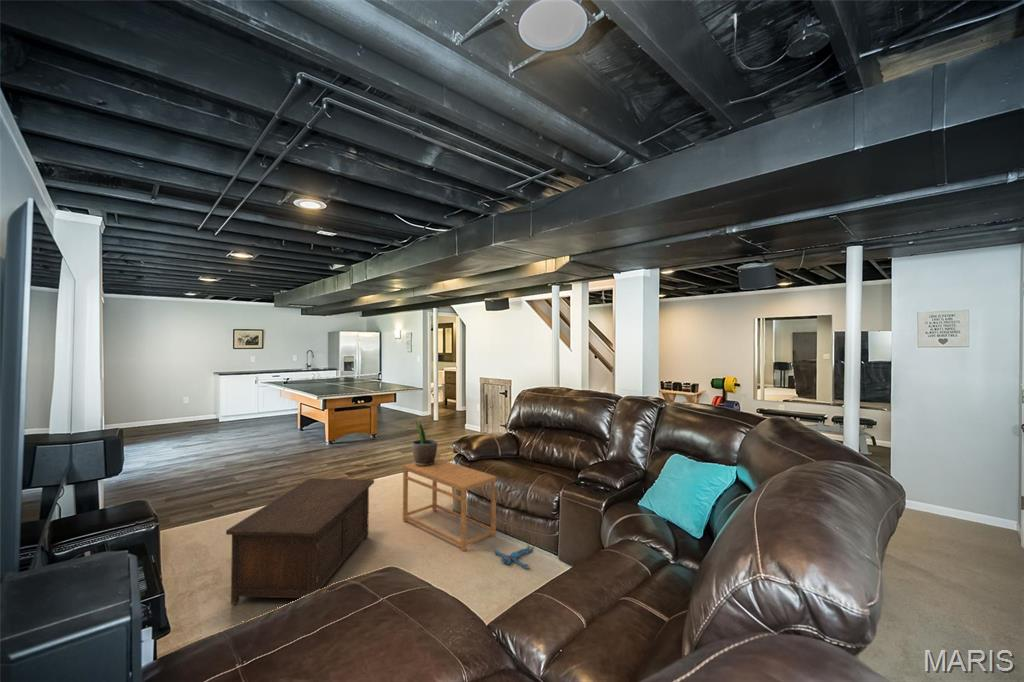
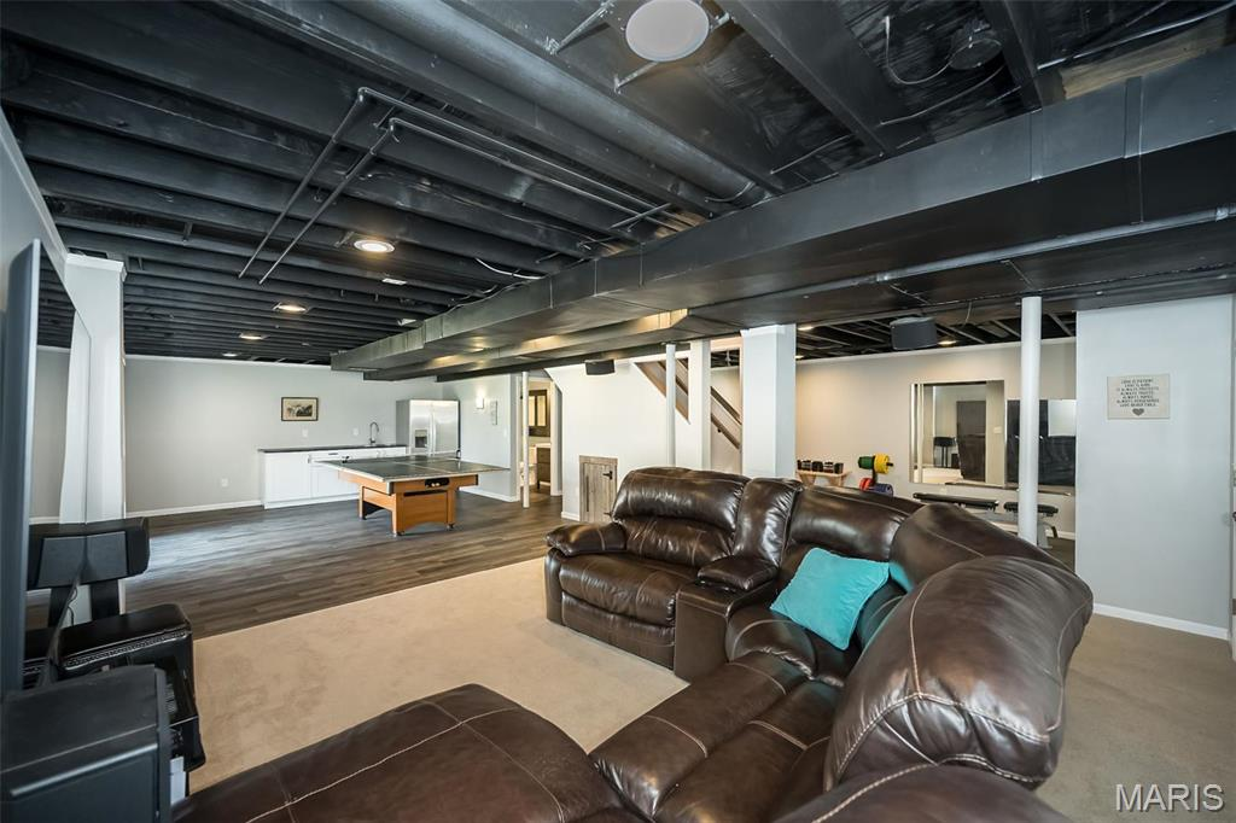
- potted plant [411,418,438,466]
- side table [402,457,498,552]
- plush toy [492,543,535,570]
- cabinet [225,477,375,606]
